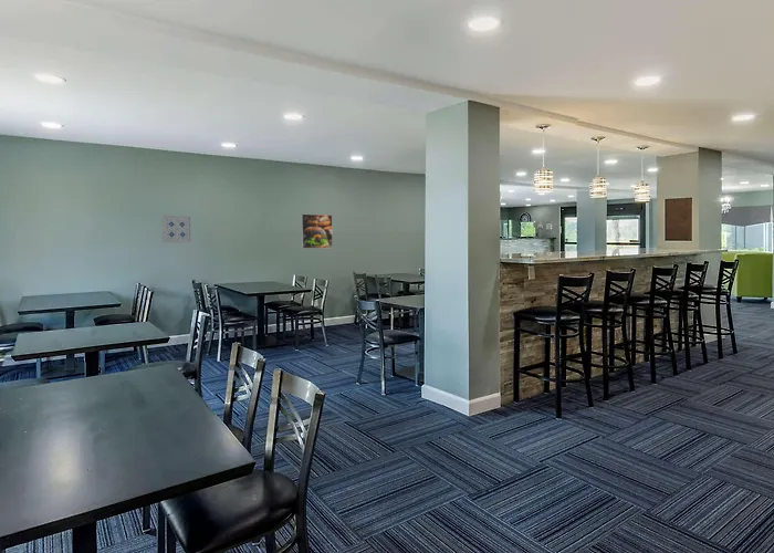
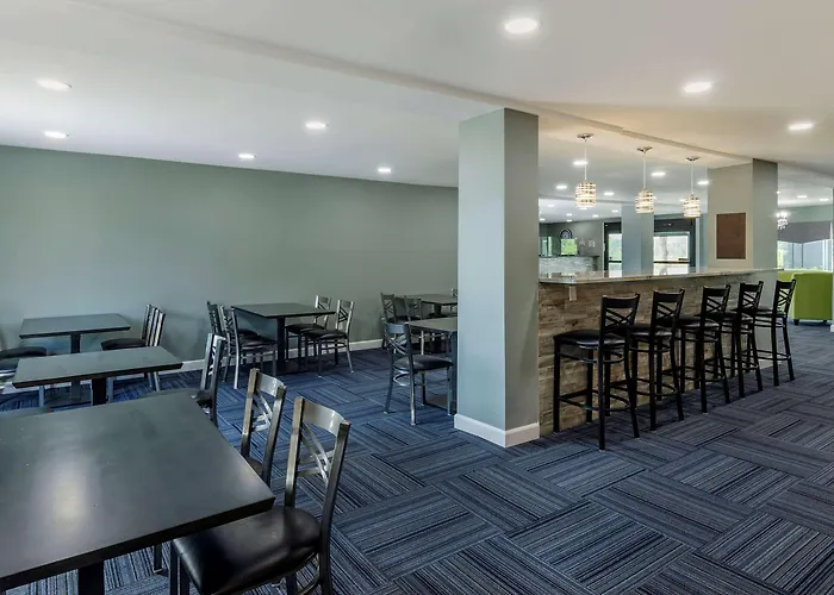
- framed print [300,212,334,250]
- wall art [160,213,194,244]
